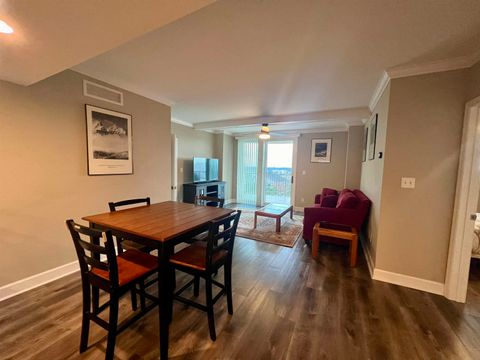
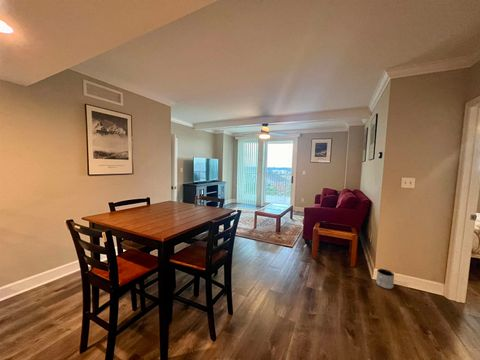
+ planter [375,268,395,290]
